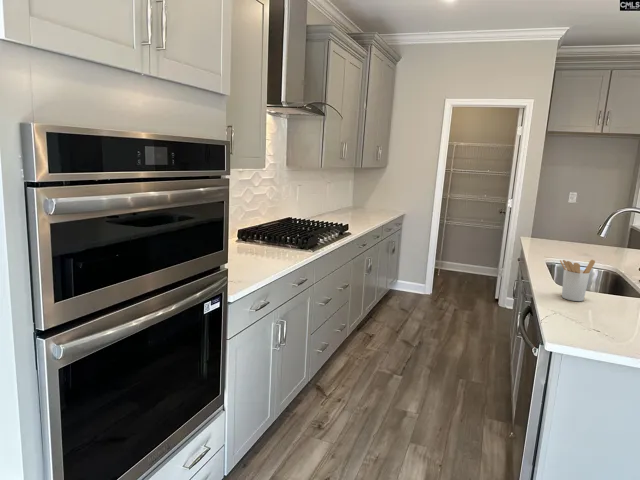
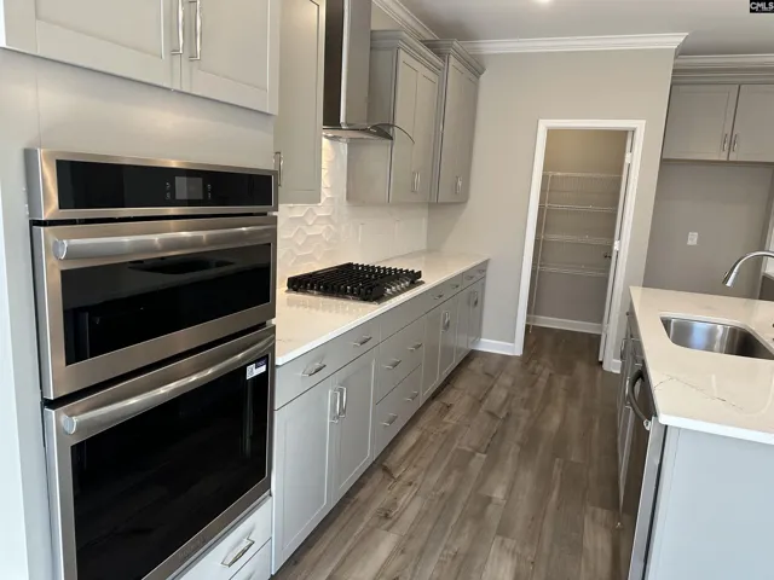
- utensil holder [559,259,596,302]
